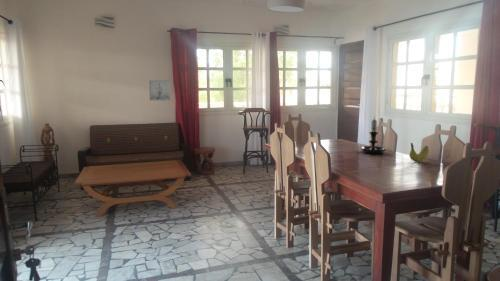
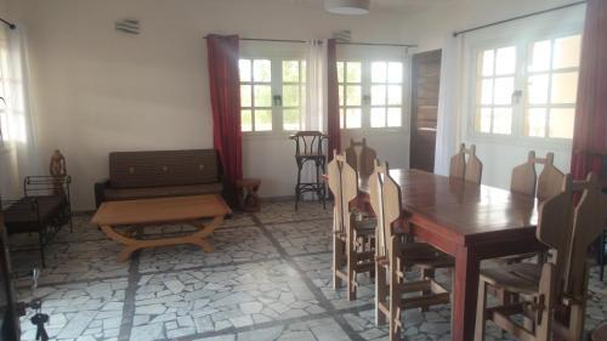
- wall art [148,79,171,102]
- fruit [409,142,430,163]
- candle holder [360,116,387,154]
